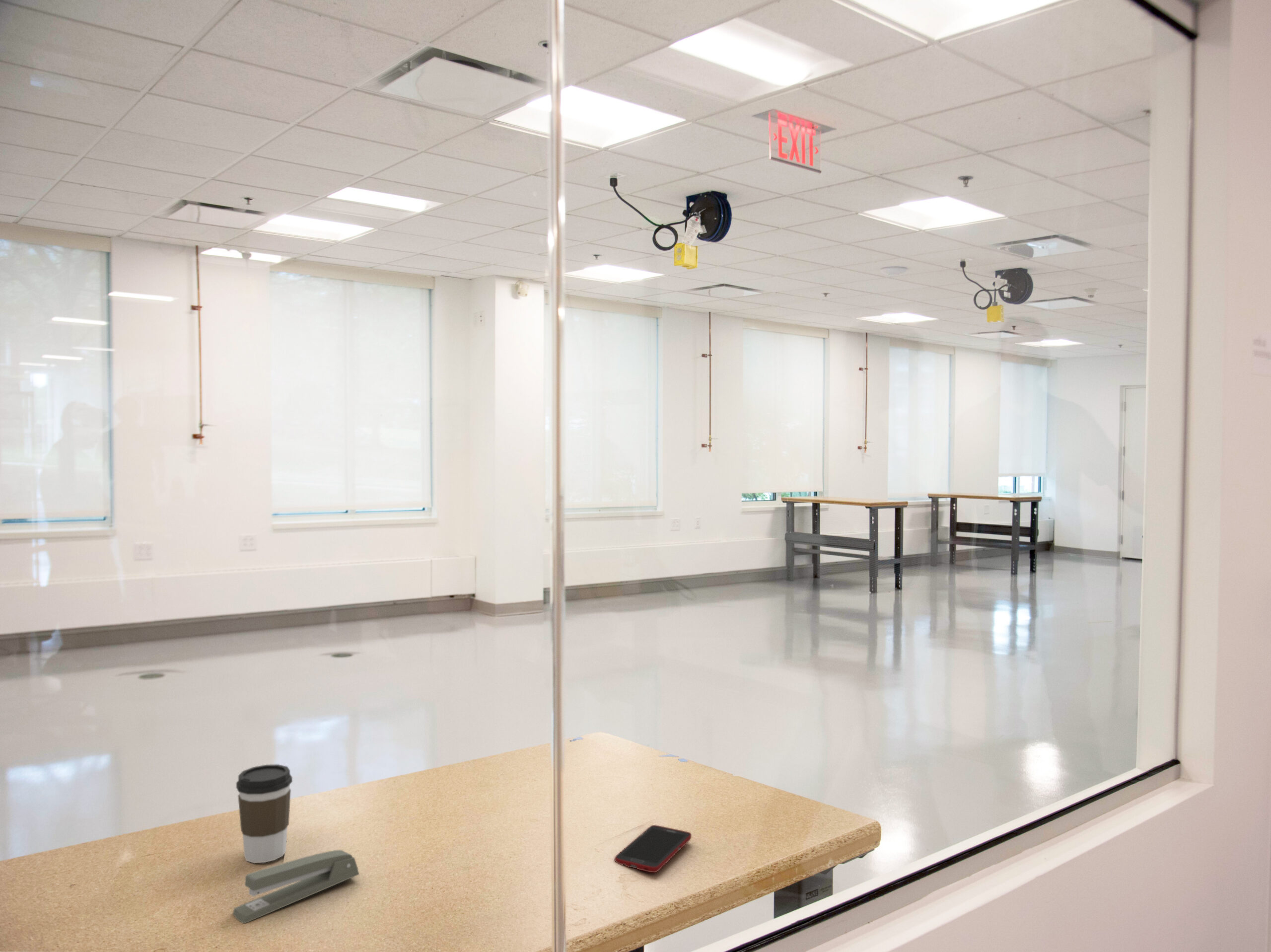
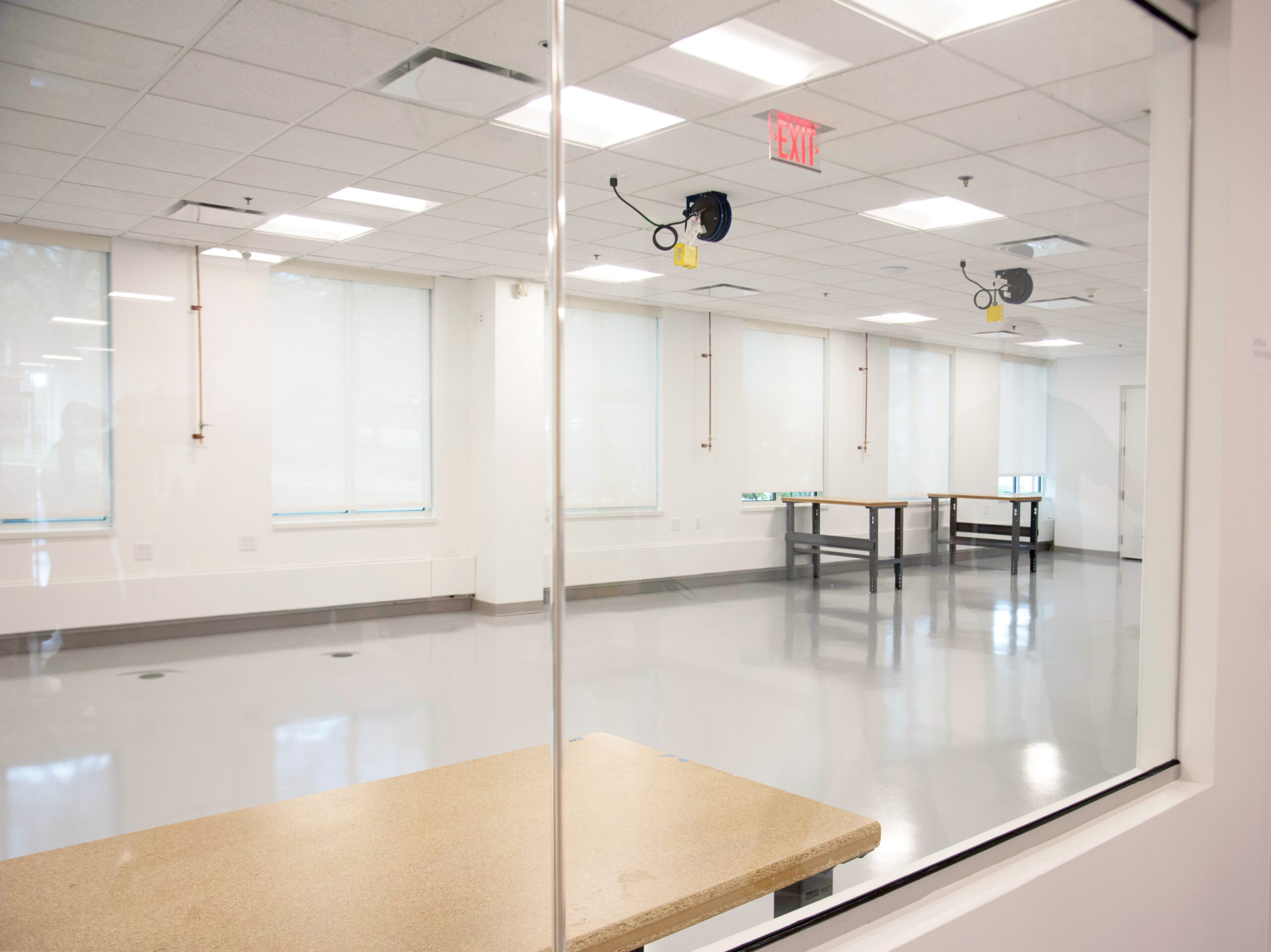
- stapler [232,850,360,924]
- coffee cup [236,764,293,864]
- cell phone [614,824,692,873]
